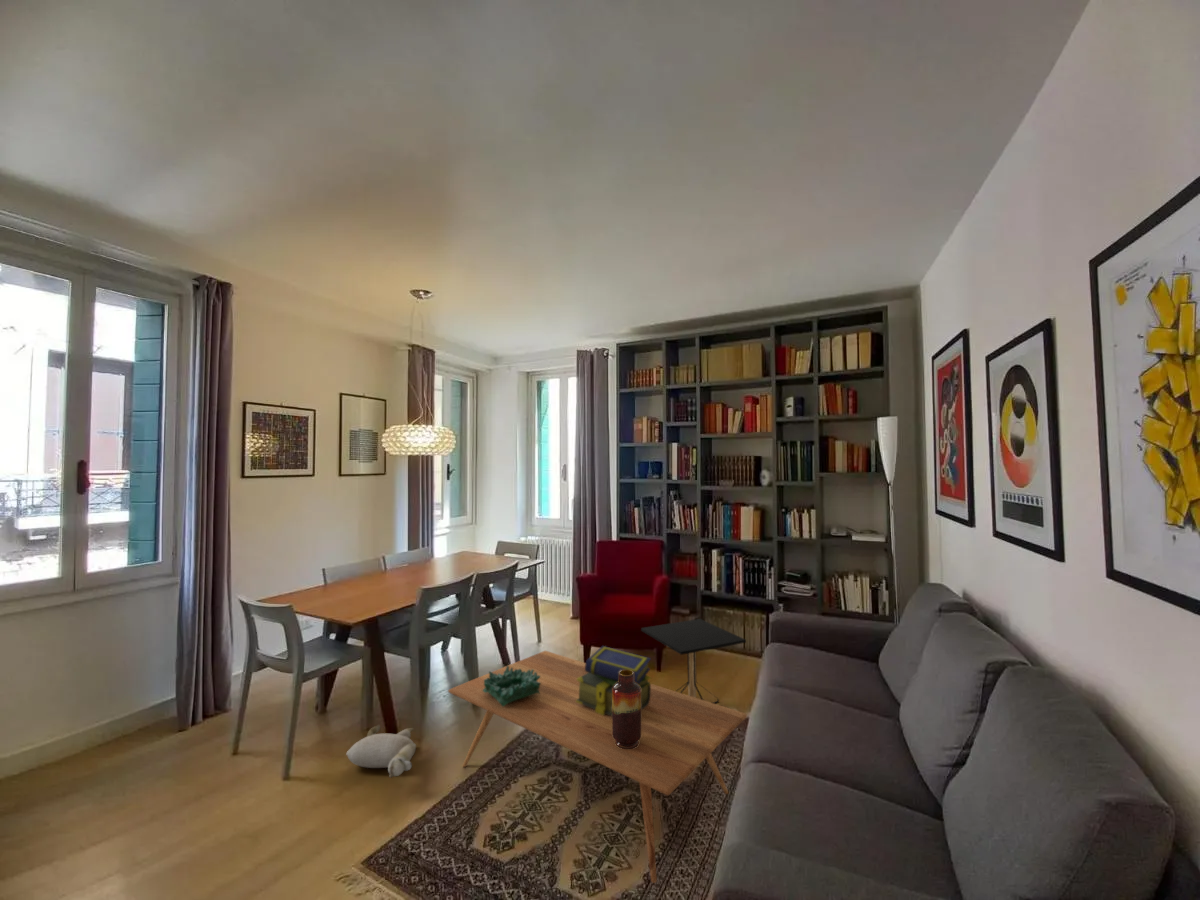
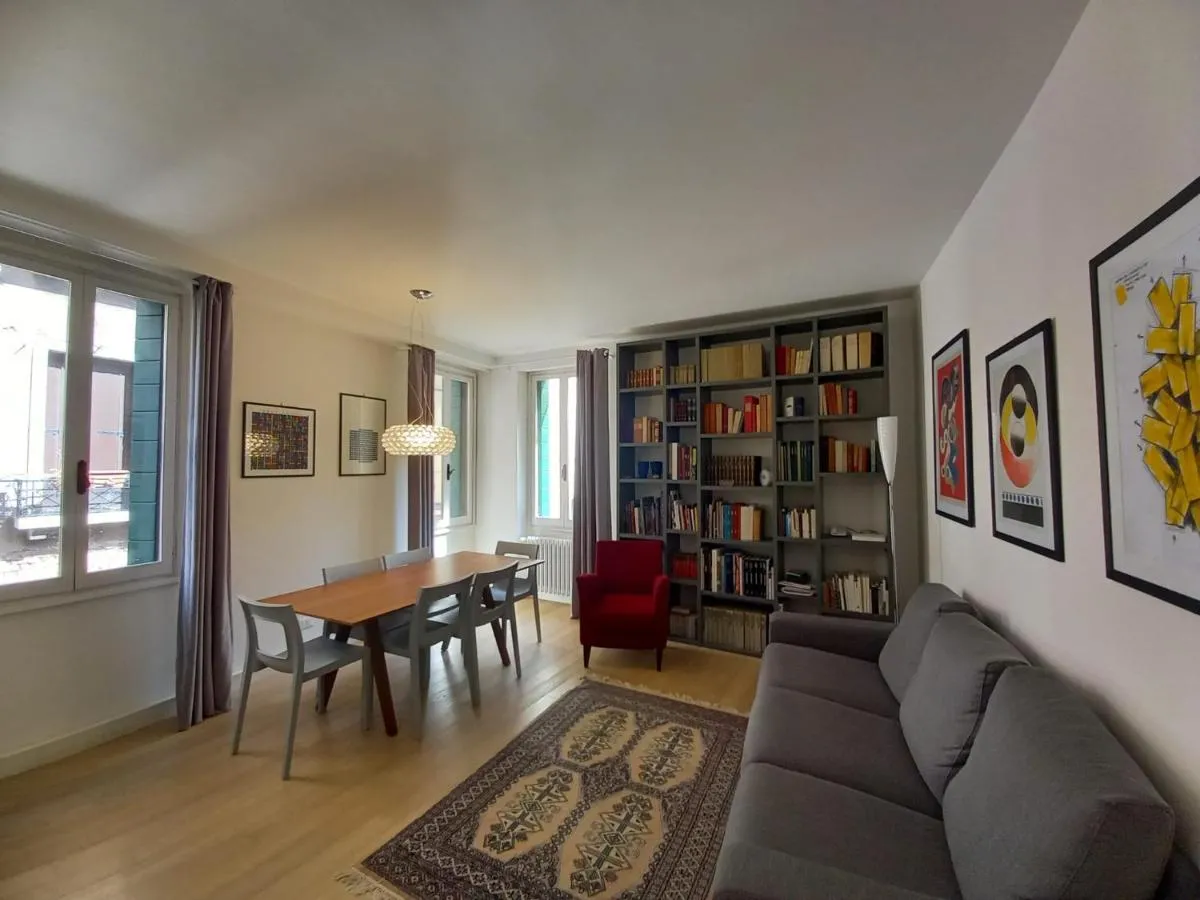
- vase [612,670,641,749]
- plush toy [345,724,417,779]
- stack of books [576,645,652,716]
- decorative bowl [482,665,541,706]
- side table [640,618,747,704]
- coffee table [447,650,748,884]
